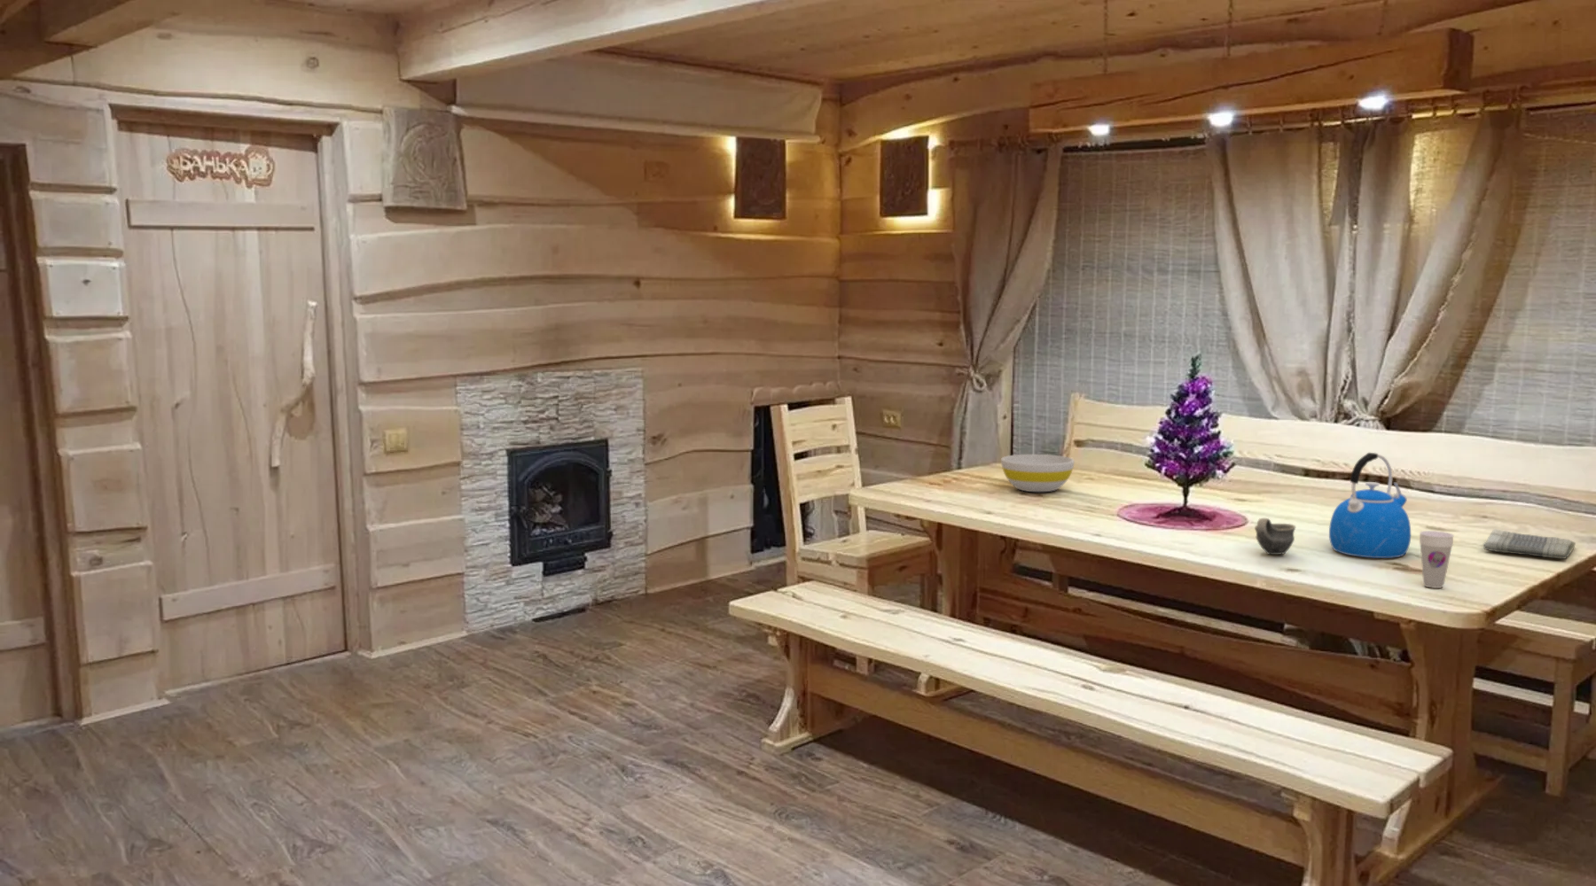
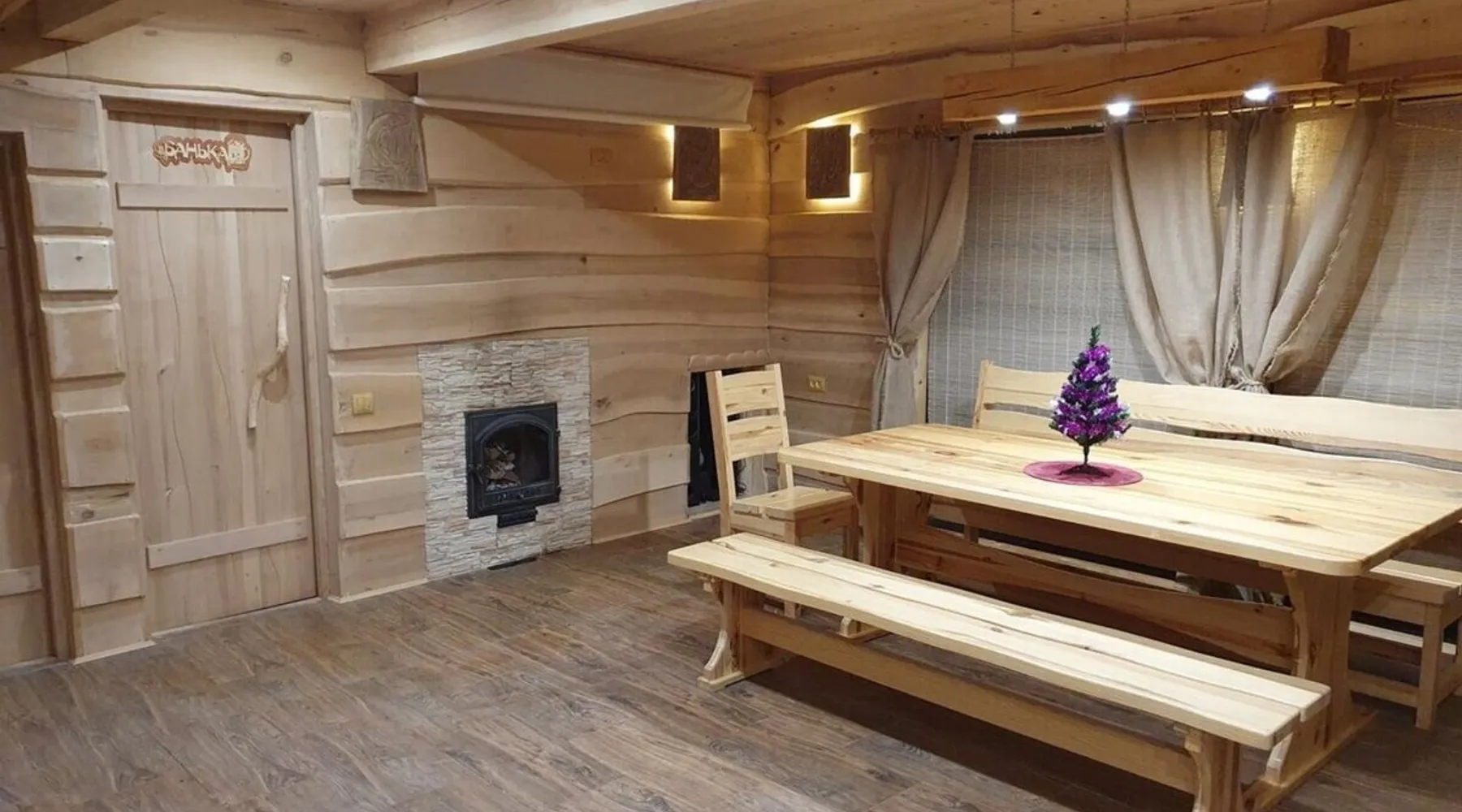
- bowl [1000,454,1075,492]
- kettle [1329,452,1412,559]
- dish towel [1482,528,1576,560]
- cup [1419,530,1455,589]
- cup [1253,517,1296,555]
